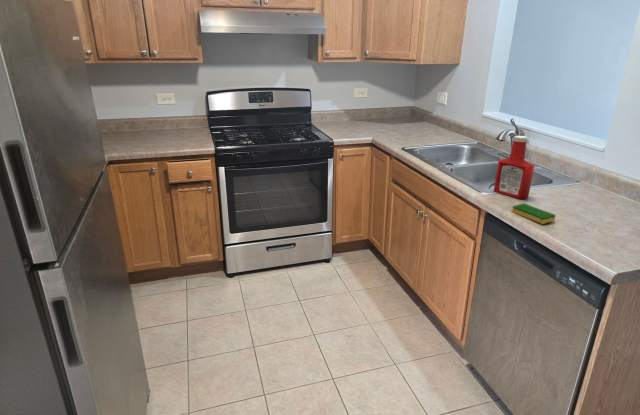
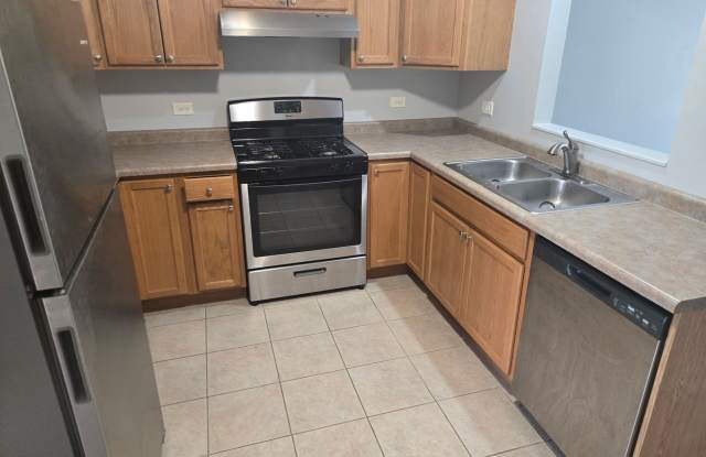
- dish sponge [511,203,557,225]
- soap bottle [493,135,535,200]
